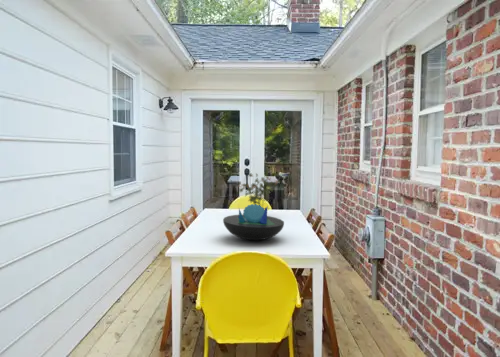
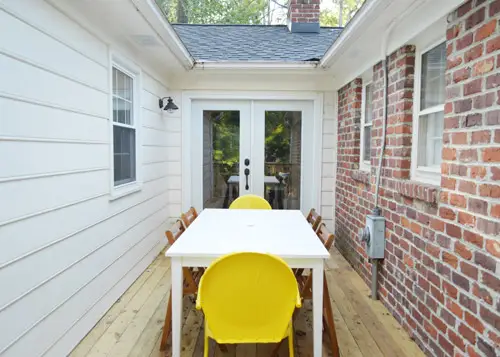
- potted plant [237,172,282,211]
- decorative bowl [222,203,285,241]
